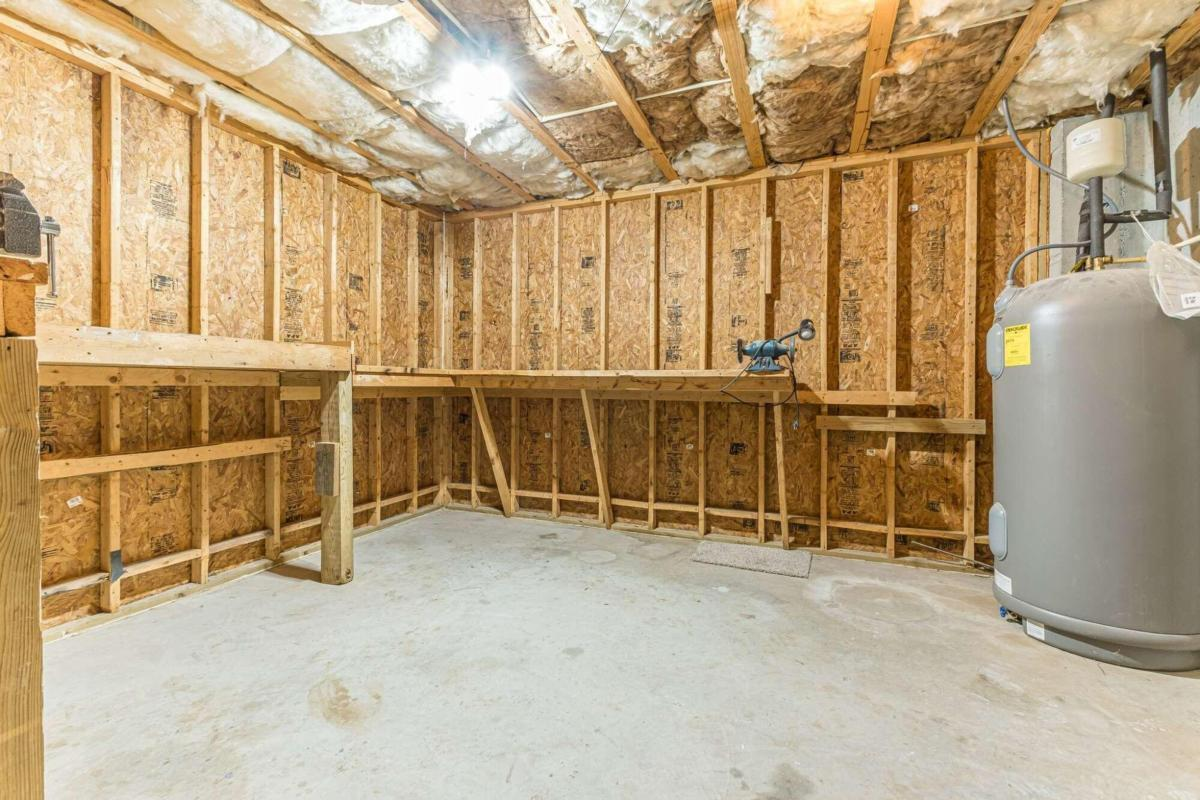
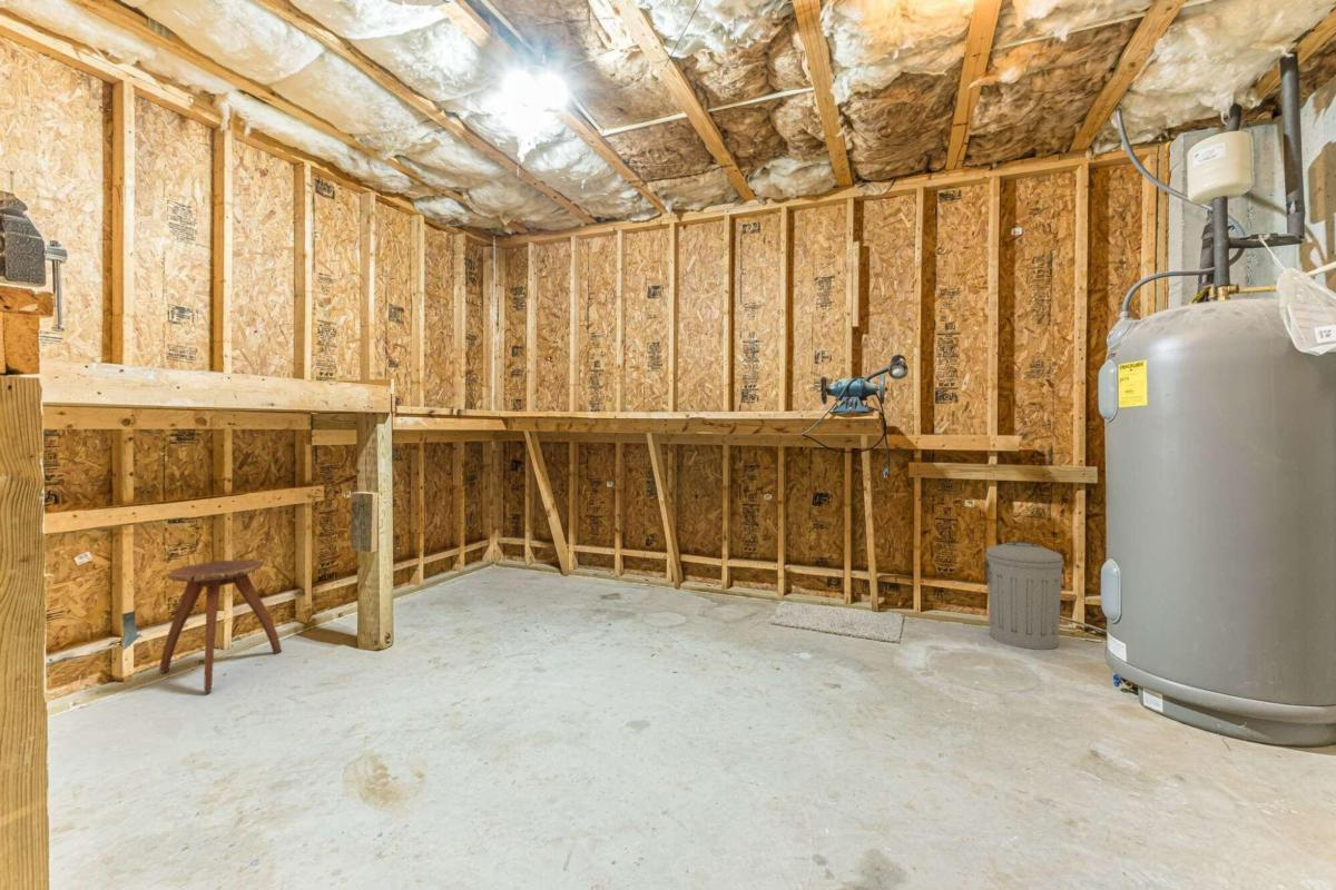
+ trash can [983,540,1067,651]
+ stool [158,558,283,694]
